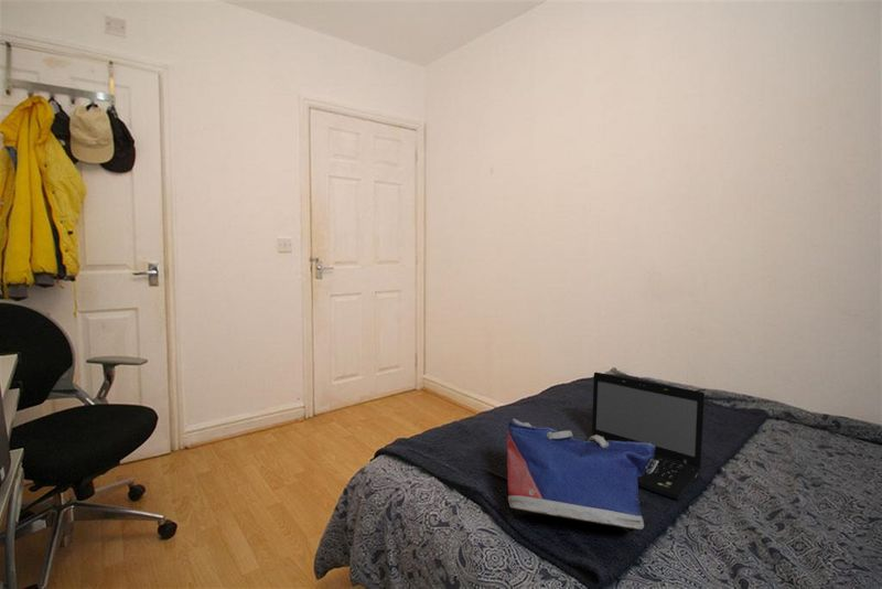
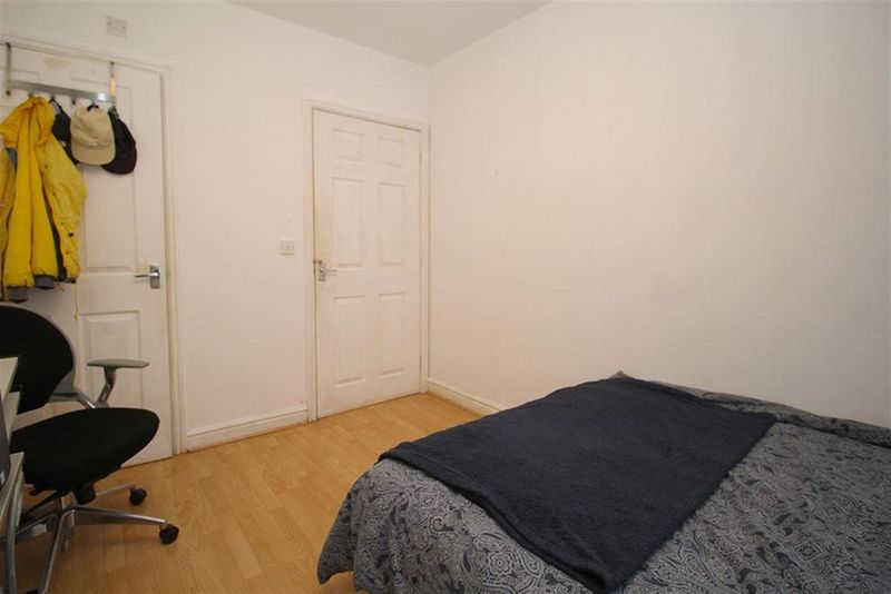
- tote bag [506,417,658,532]
- laptop [584,371,706,501]
